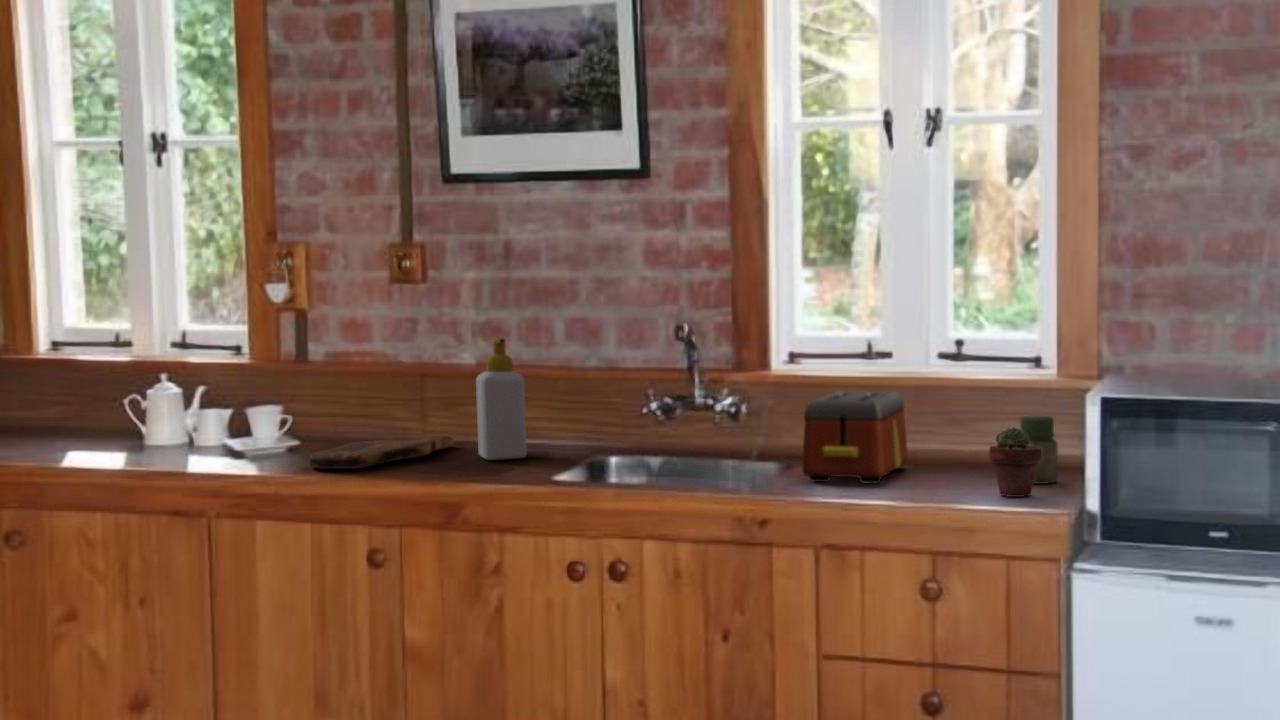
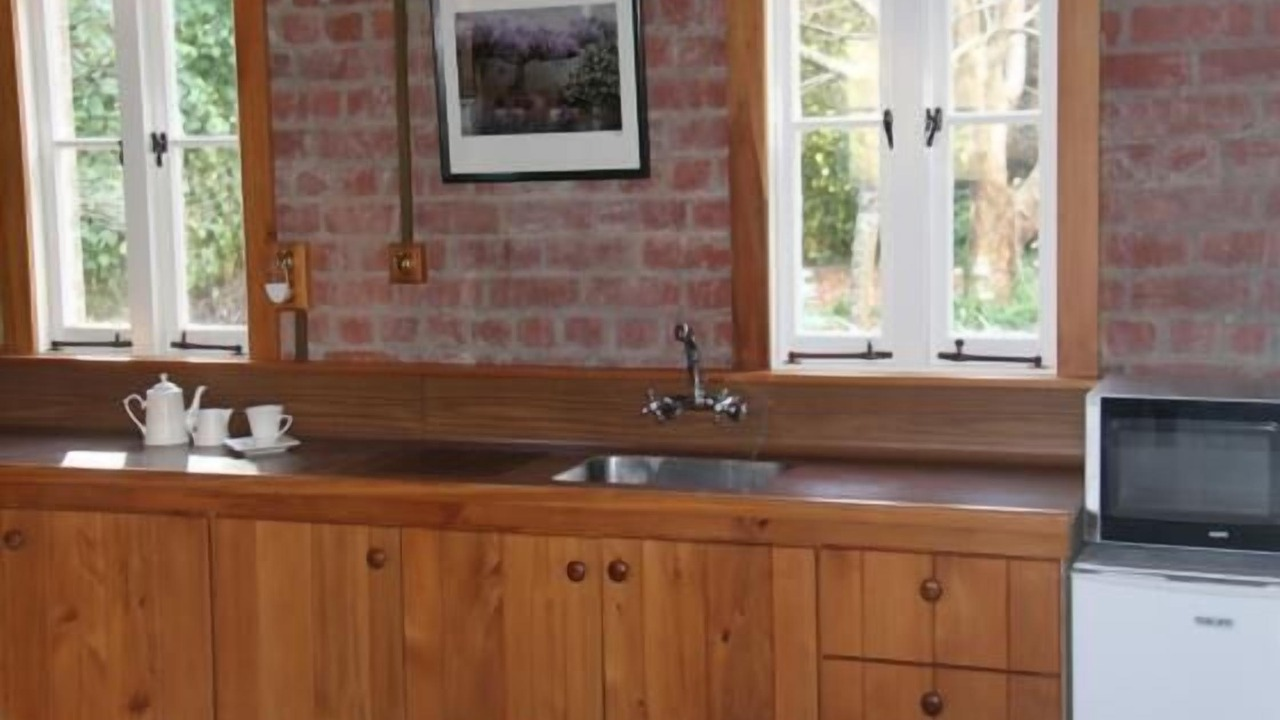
- toaster [801,390,909,484]
- potted succulent [988,426,1041,498]
- soap bottle [475,337,528,461]
- cutting board [308,435,455,470]
- jar [1019,414,1059,485]
